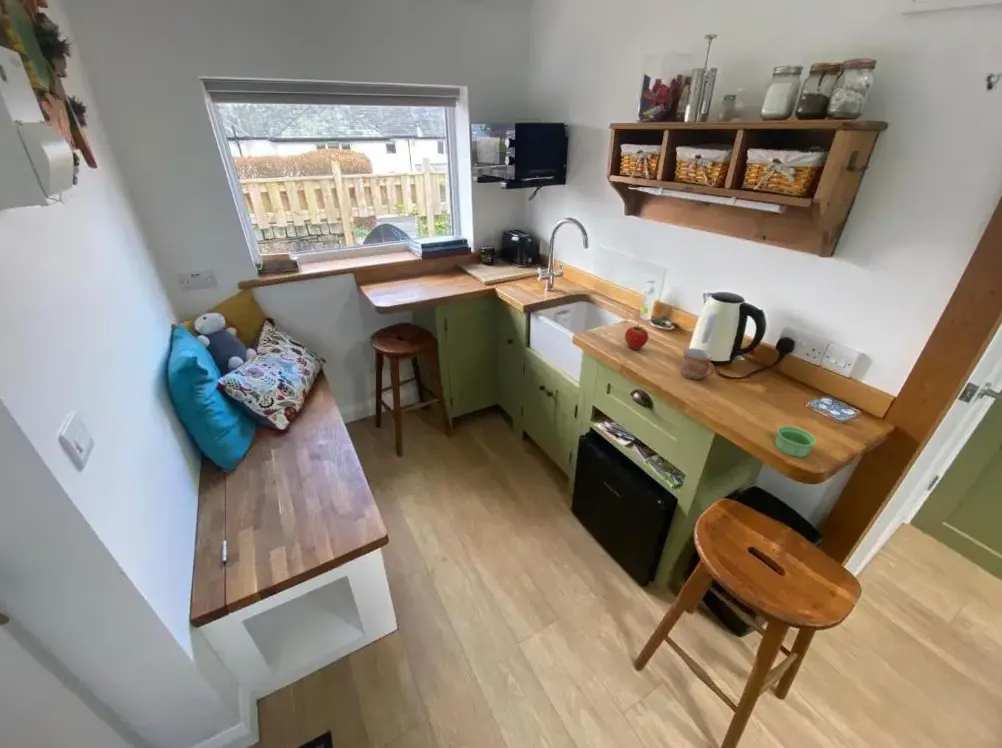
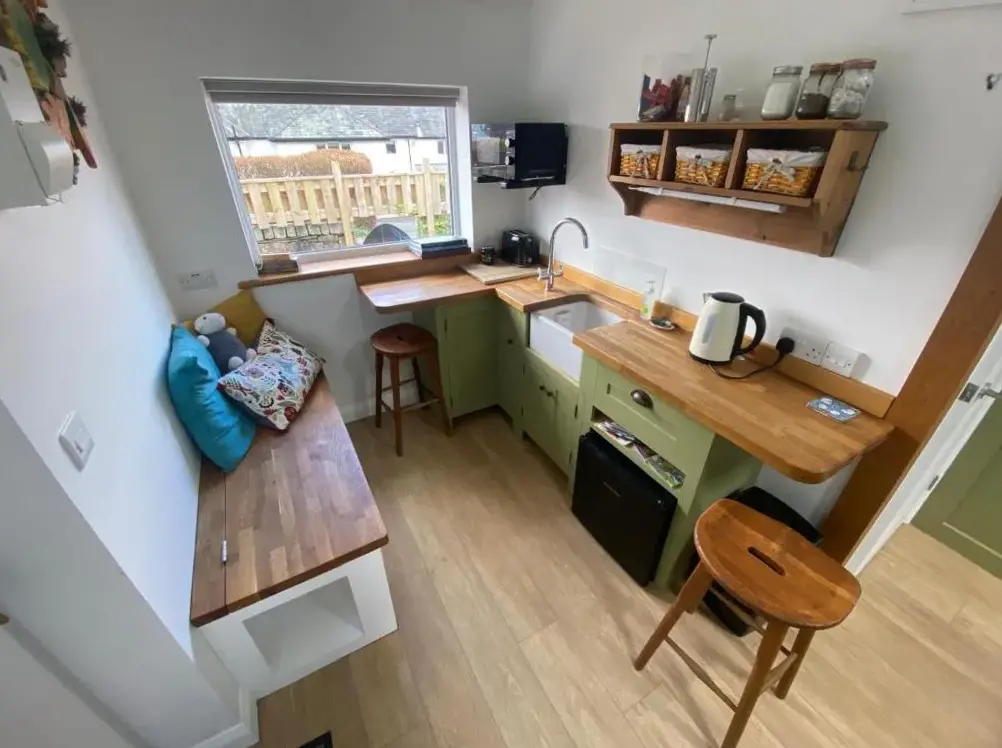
- apple [624,323,650,351]
- ramekin [774,425,817,458]
- mug [680,347,716,381]
